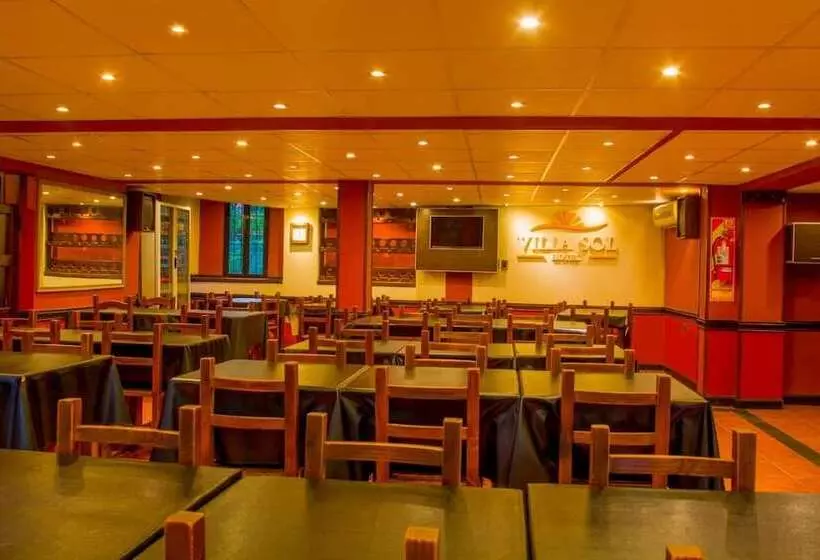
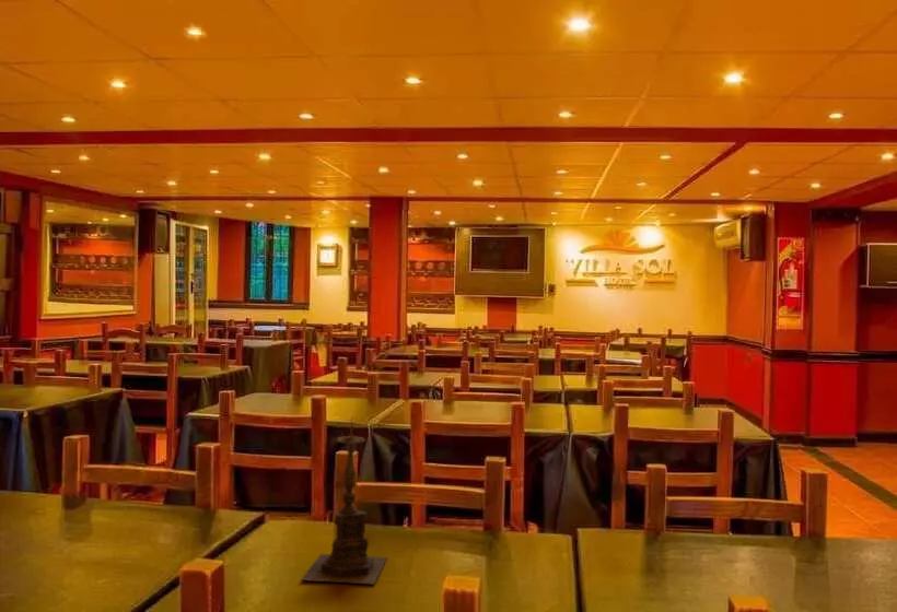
+ candle holder [300,415,388,586]
